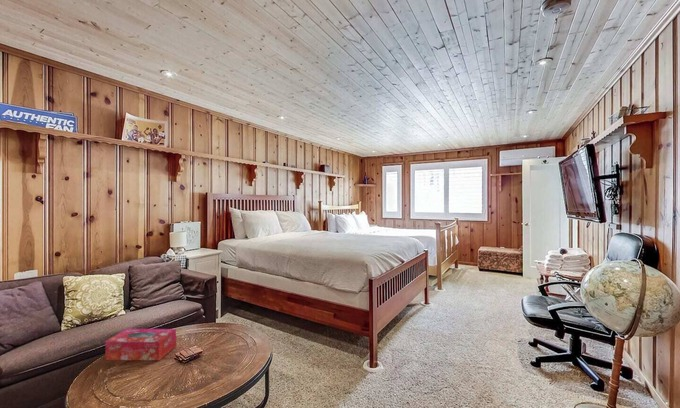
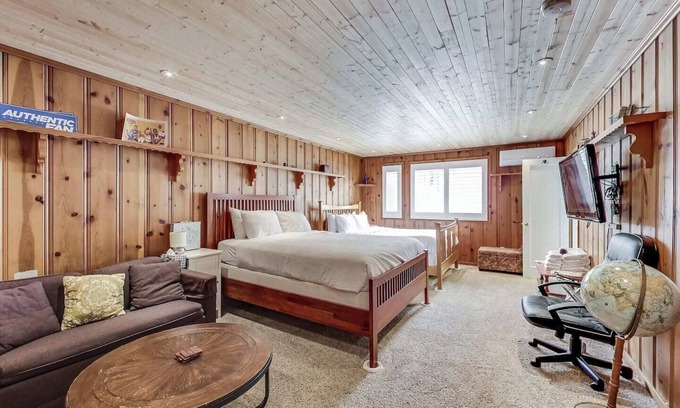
- tissue box [104,328,177,361]
